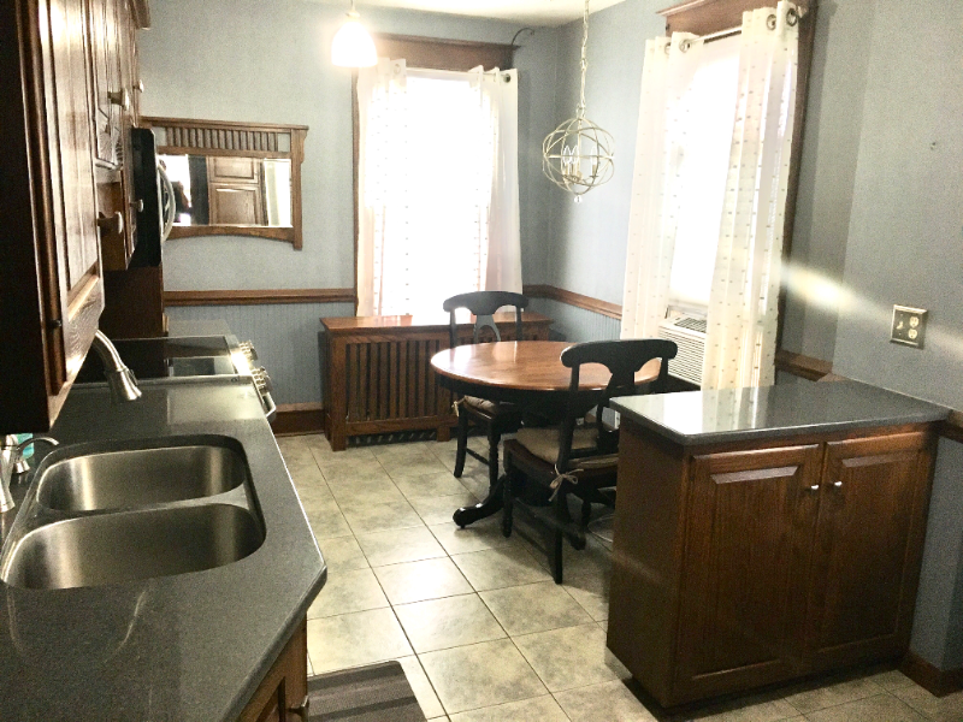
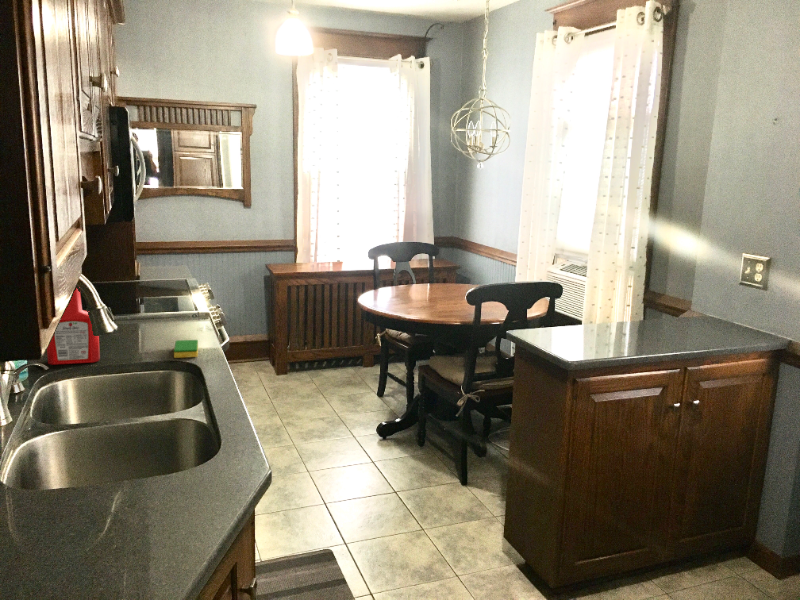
+ soap bottle [46,287,101,366]
+ dish sponge [173,339,199,359]
